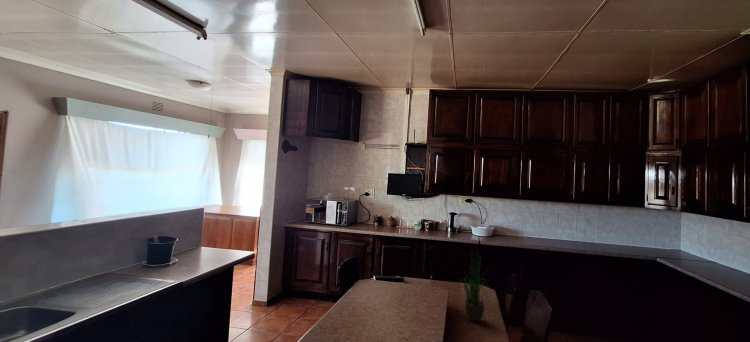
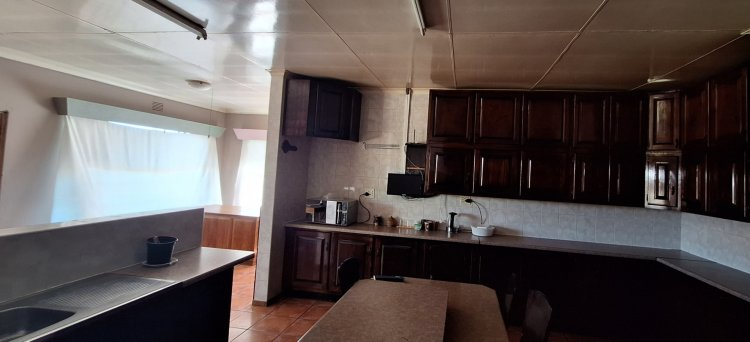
- potted plant [454,250,493,322]
